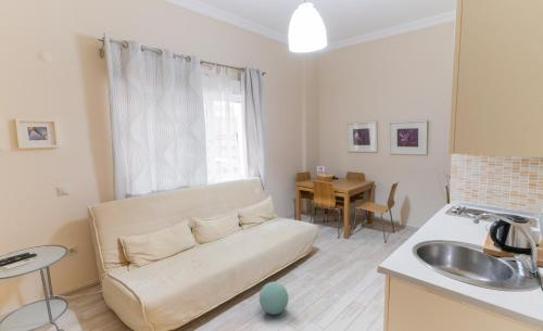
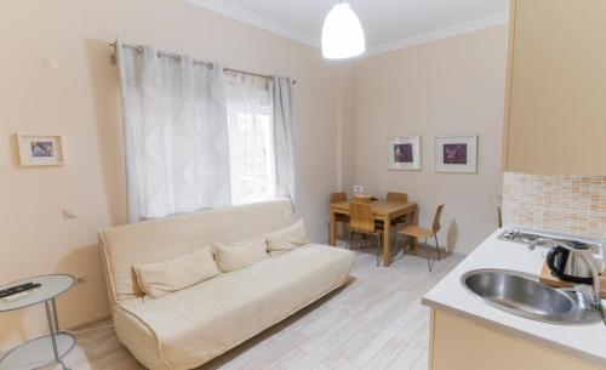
- ball [258,281,290,316]
